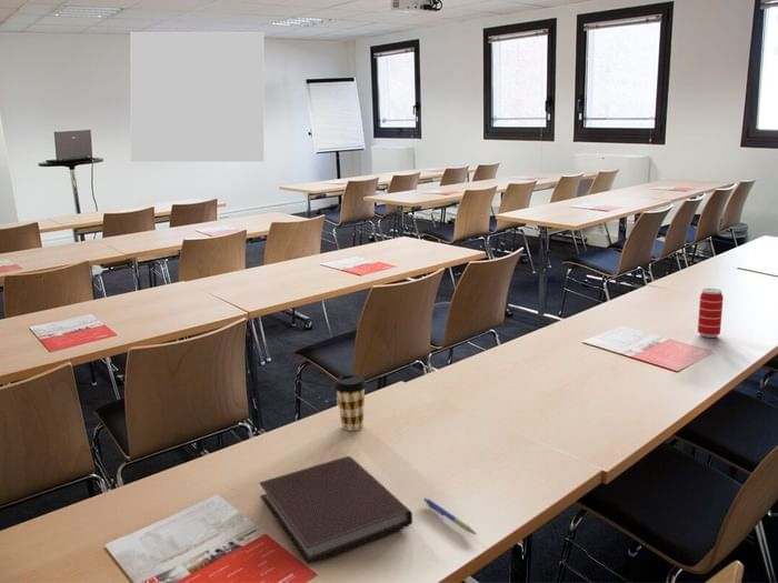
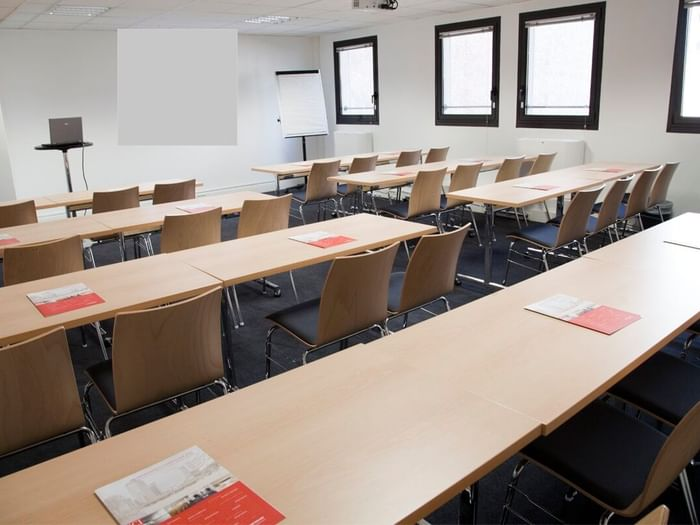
- pen [422,496,477,535]
- beverage can [697,288,725,339]
- coffee cup [333,374,368,432]
- notebook [258,455,413,565]
